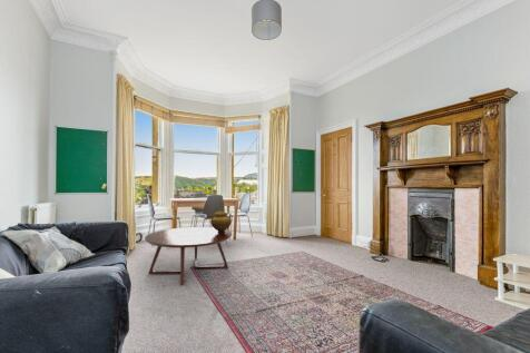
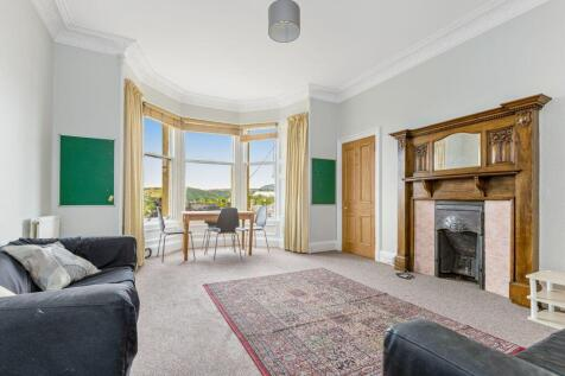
- ceramic pot [209,208,233,233]
- coffee table [144,226,233,286]
